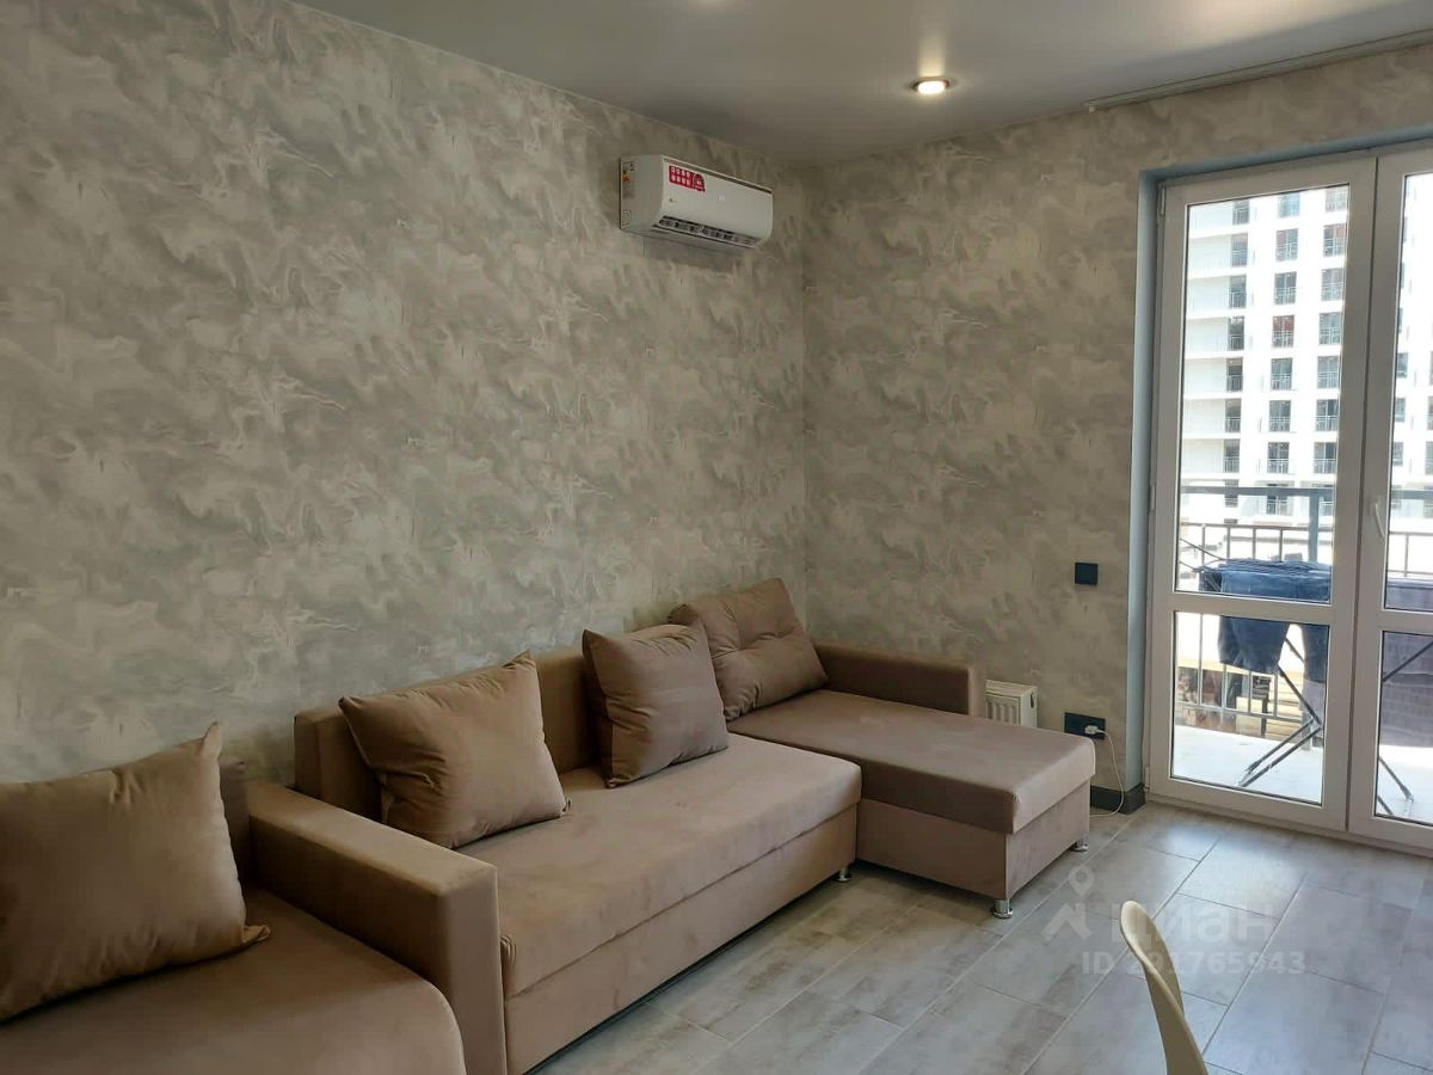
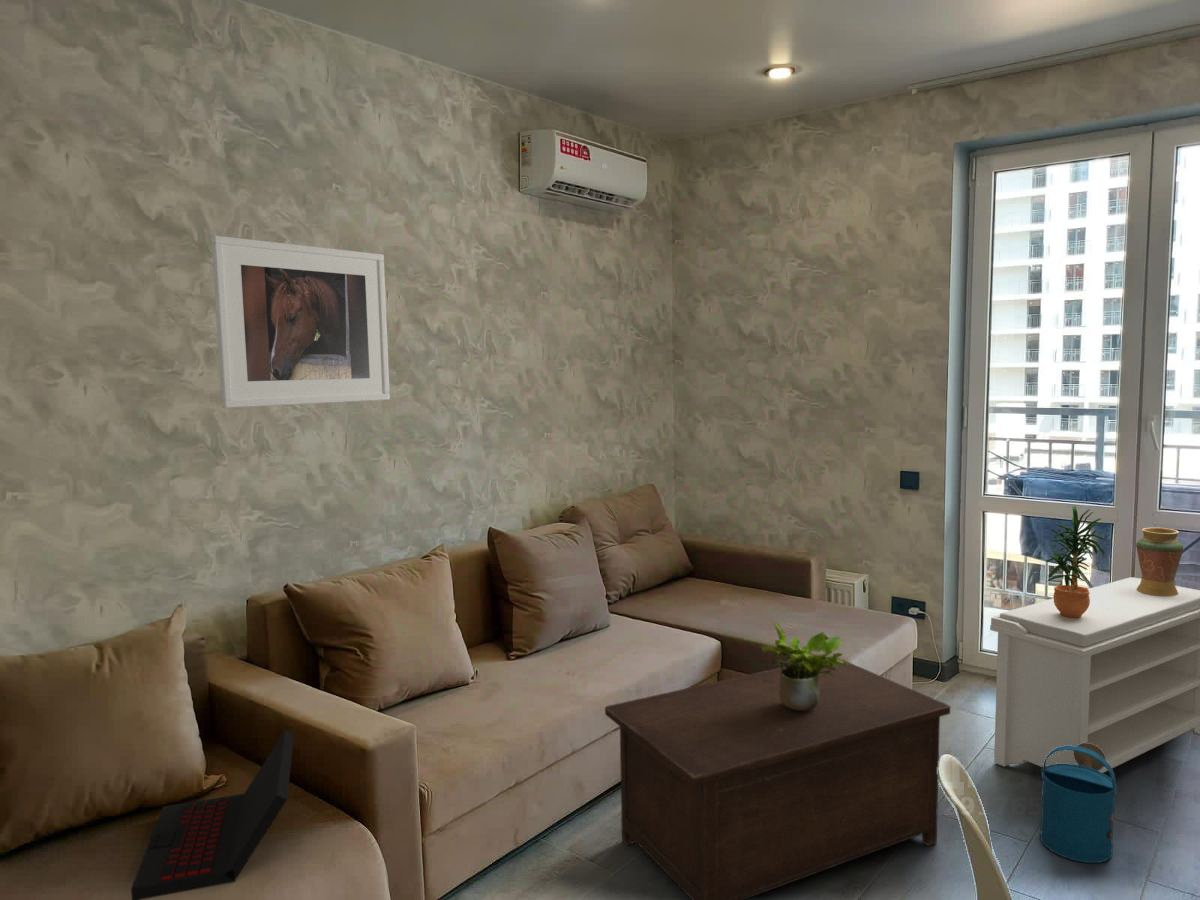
+ bench [989,576,1200,774]
+ watering can [1039,742,1118,864]
+ potted plant [1045,505,1108,618]
+ potted plant [759,620,849,711]
+ laptop [130,729,295,900]
+ cabinet [604,655,951,900]
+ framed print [211,235,391,409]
+ decorative vase [1135,527,1184,596]
